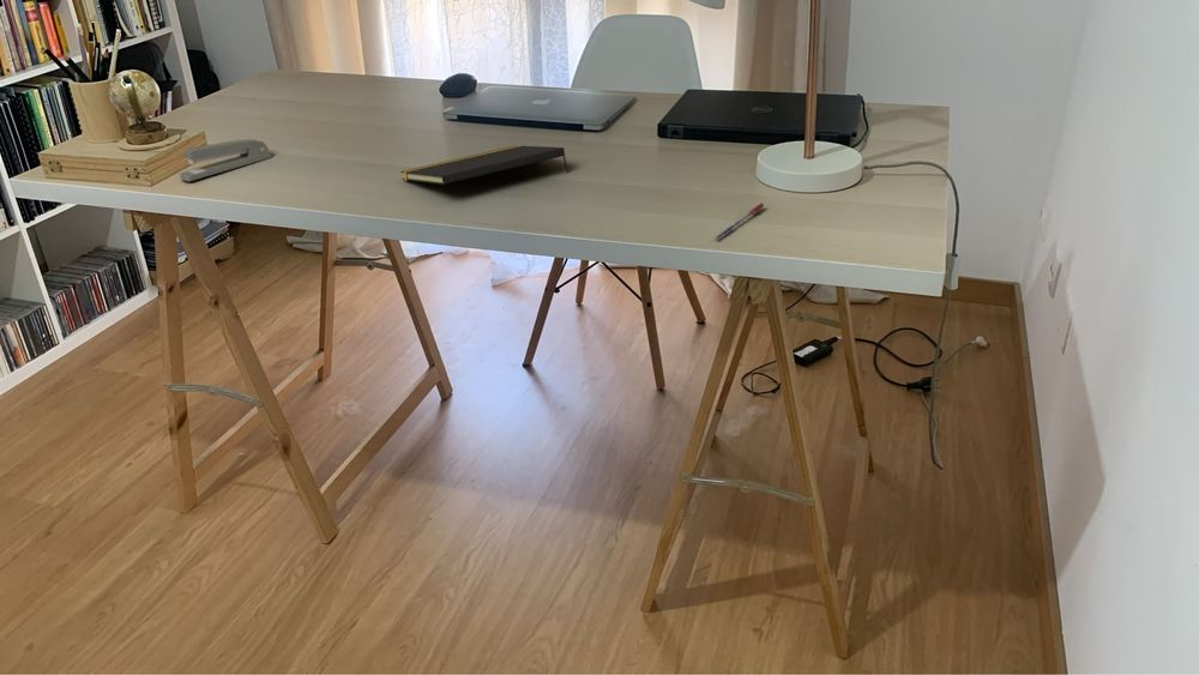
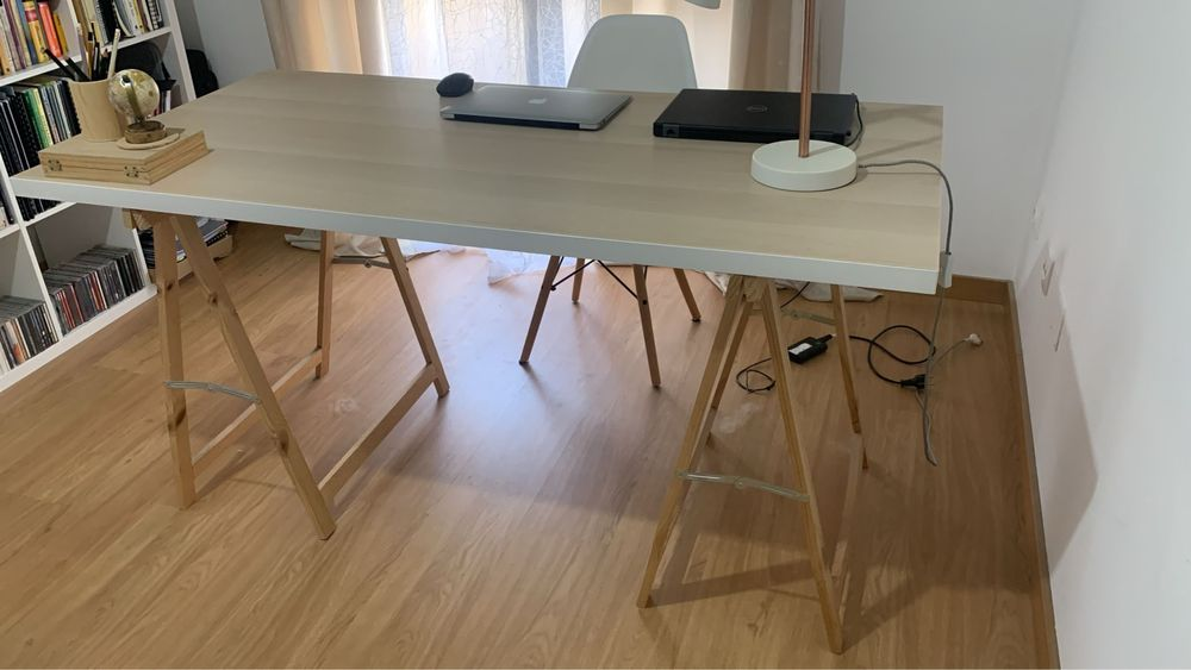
- notepad [399,144,570,186]
- pen [712,203,765,241]
- stapler [179,138,273,182]
